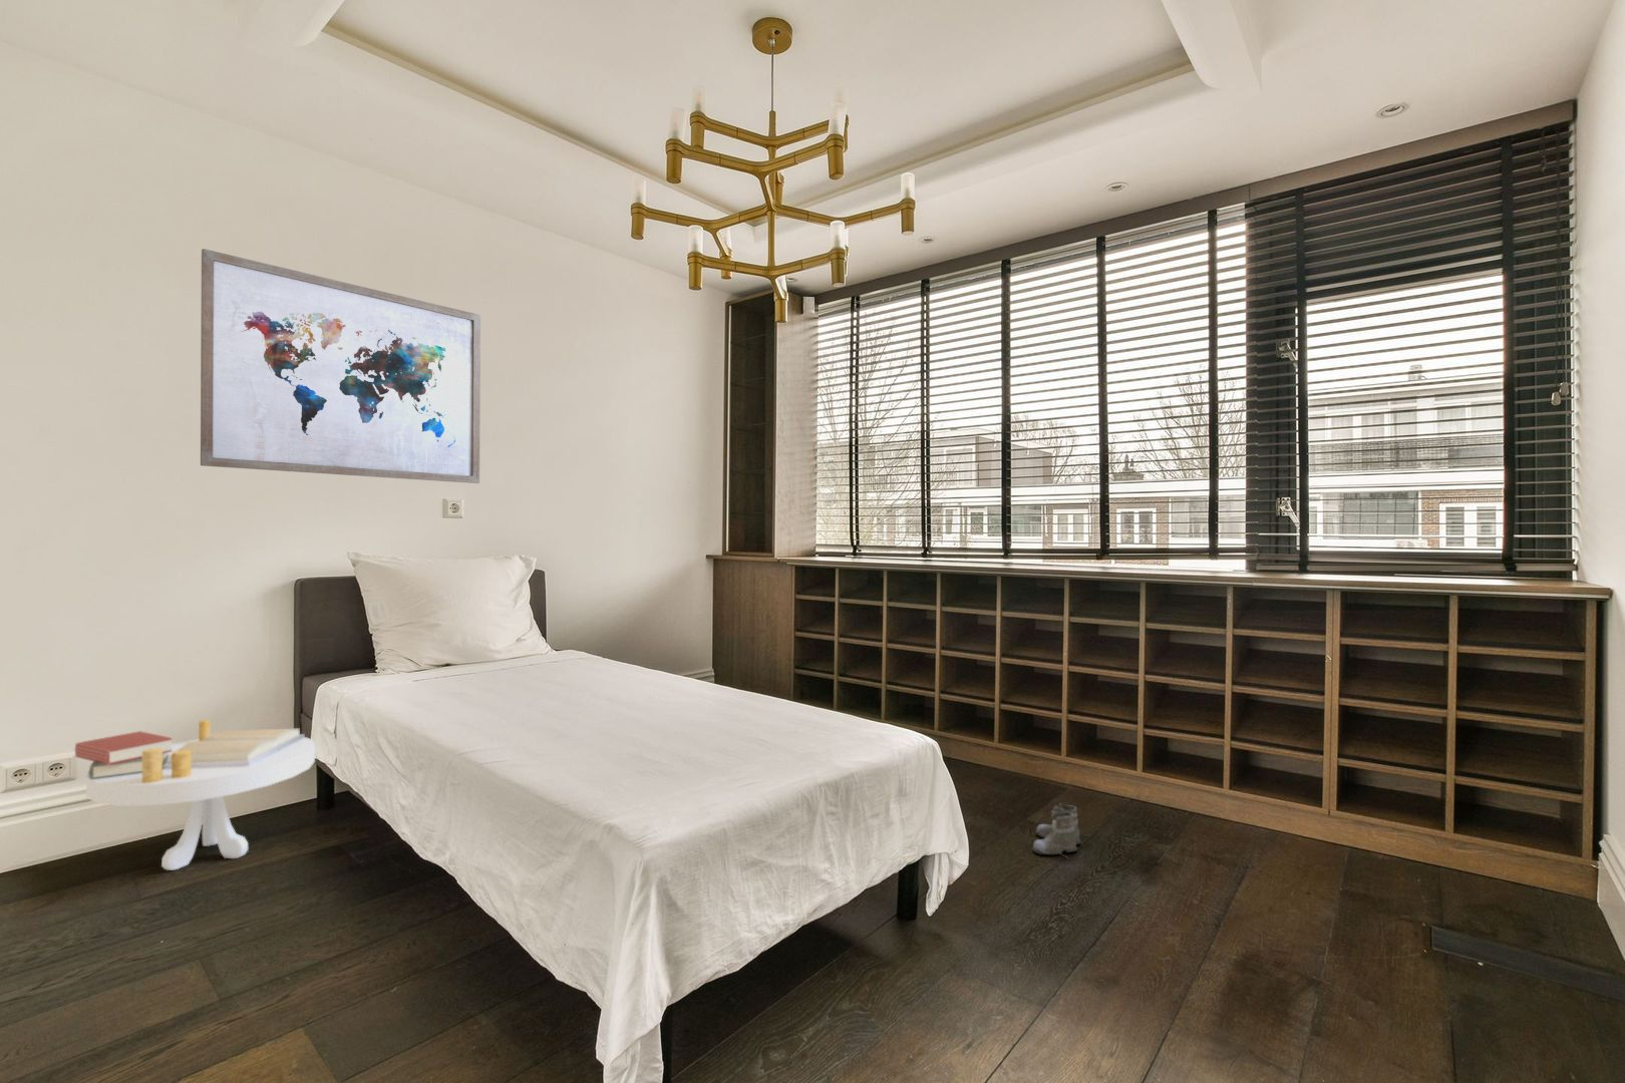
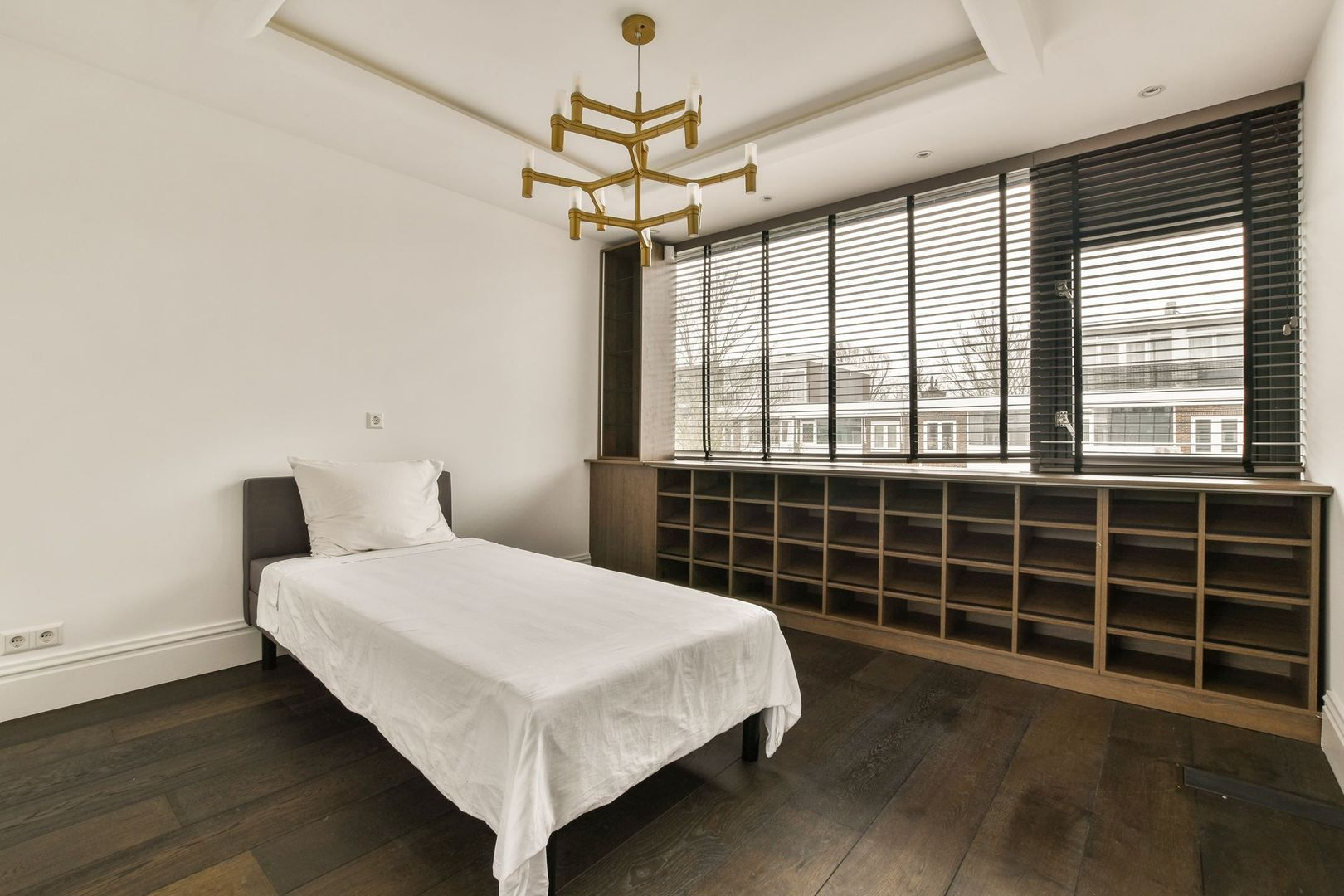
- side table [74,719,316,871]
- wall art [199,248,481,485]
- boots [1031,804,1081,859]
